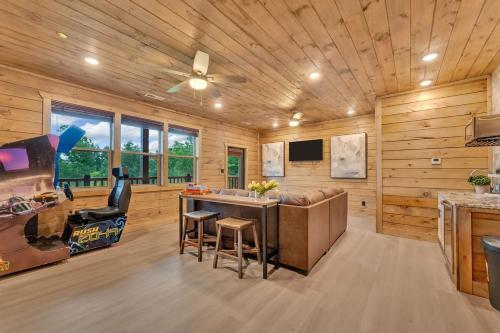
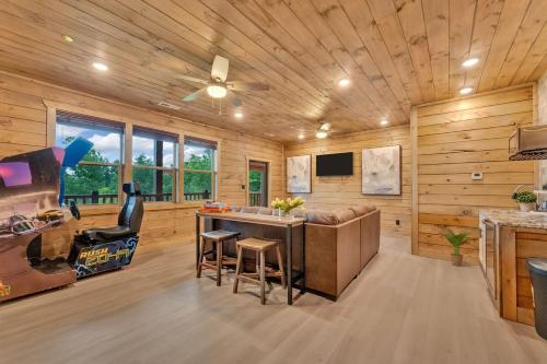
+ potted plant [438,223,480,267]
